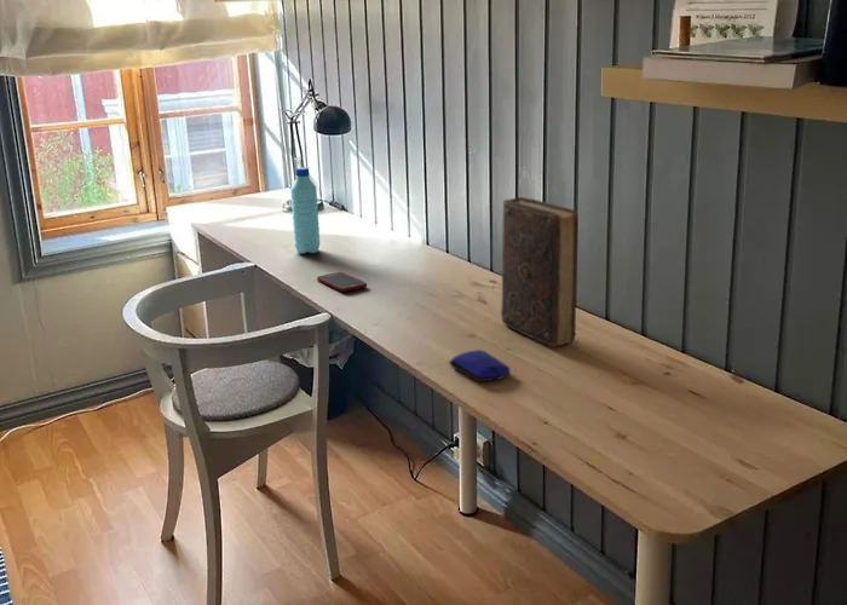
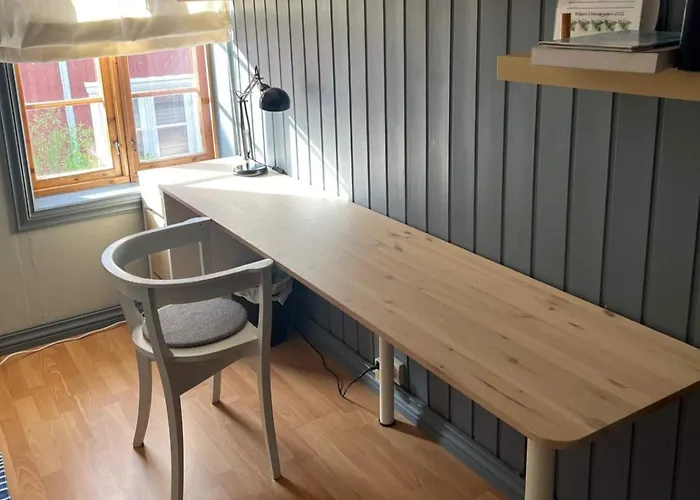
- cell phone [316,271,368,293]
- book [500,196,580,348]
- water bottle [289,166,321,255]
- computer mouse [449,348,512,382]
